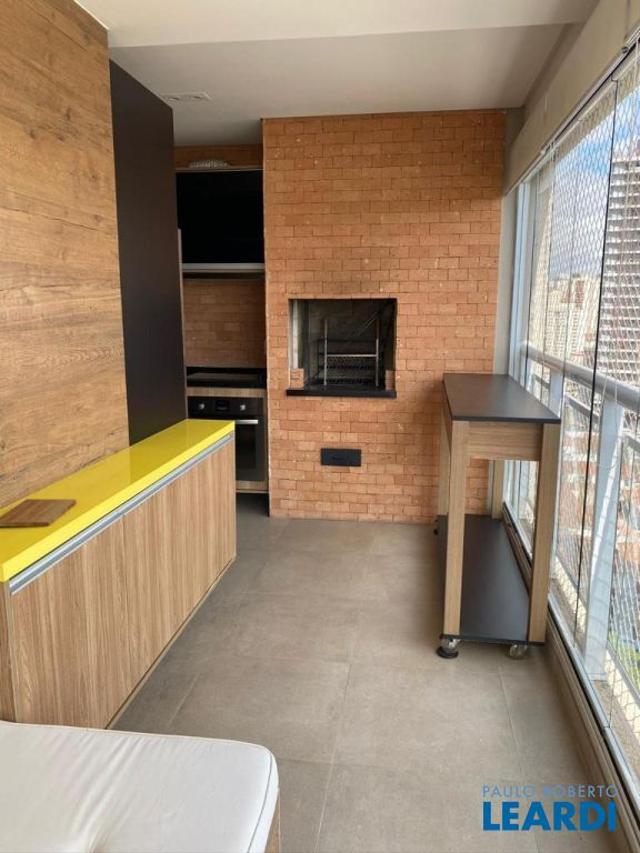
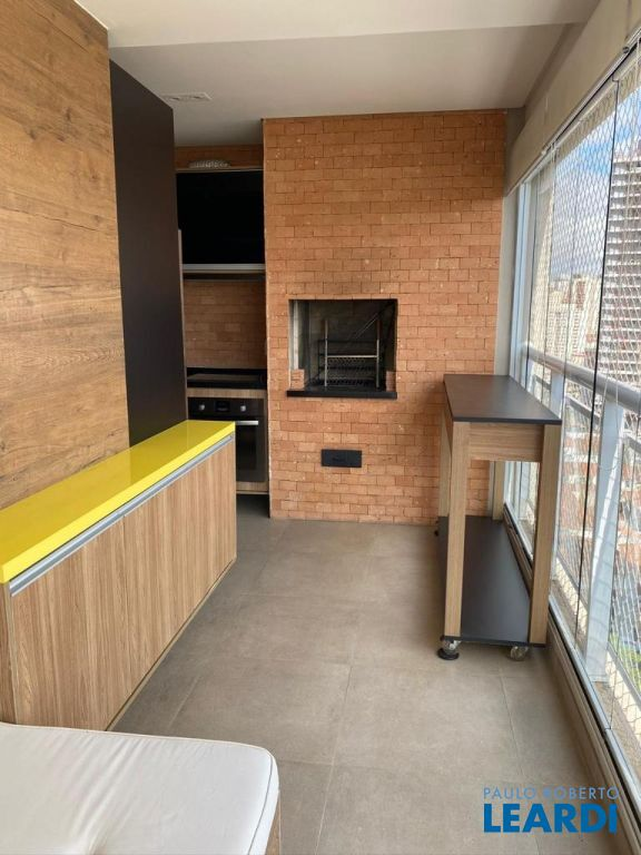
- cutting board [0,498,78,528]
